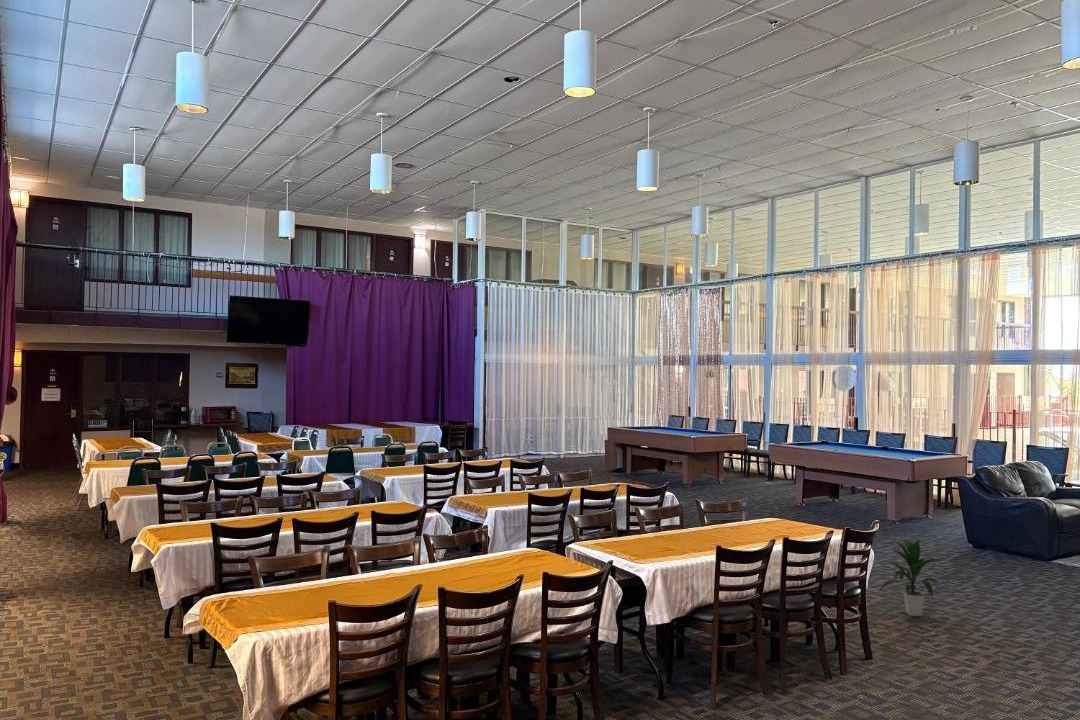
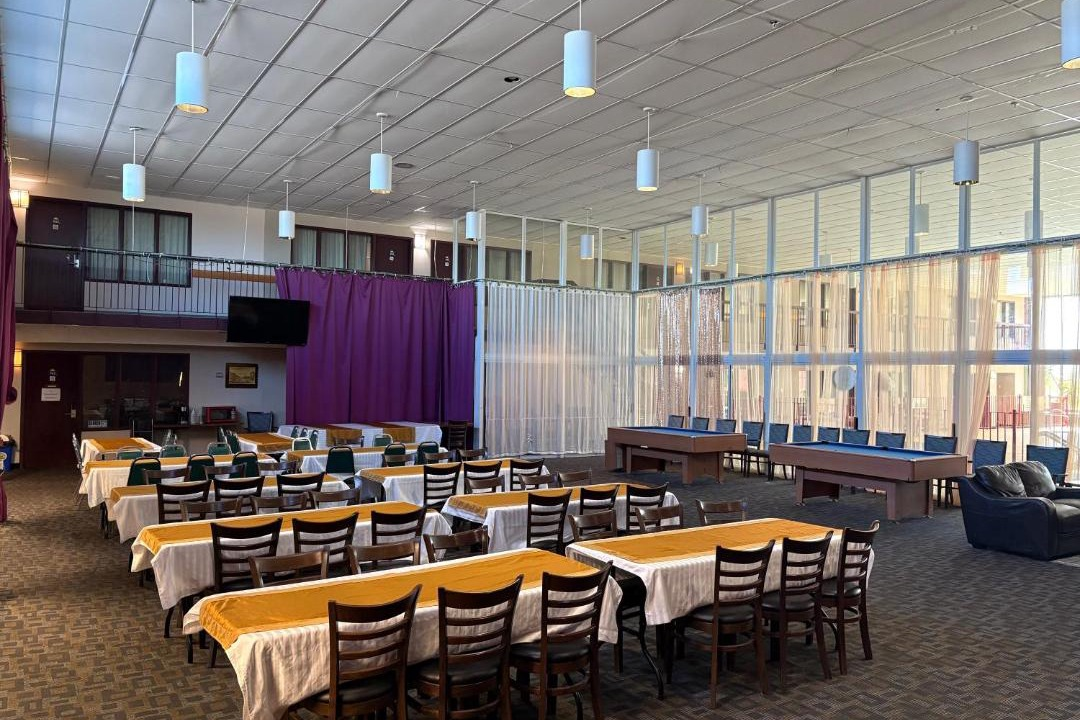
- indoor plant [877,538,947,617]
